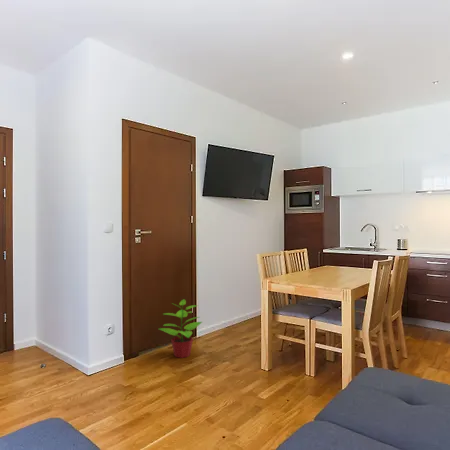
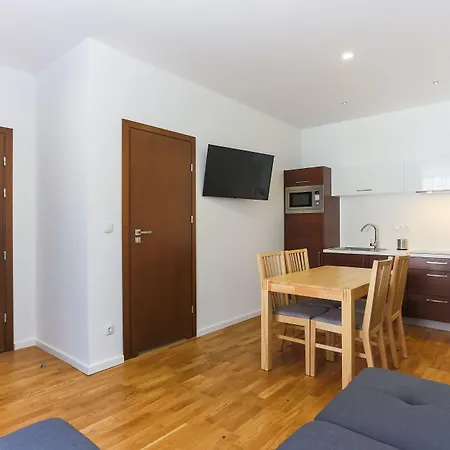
- potted plant [158,298,203,359]
